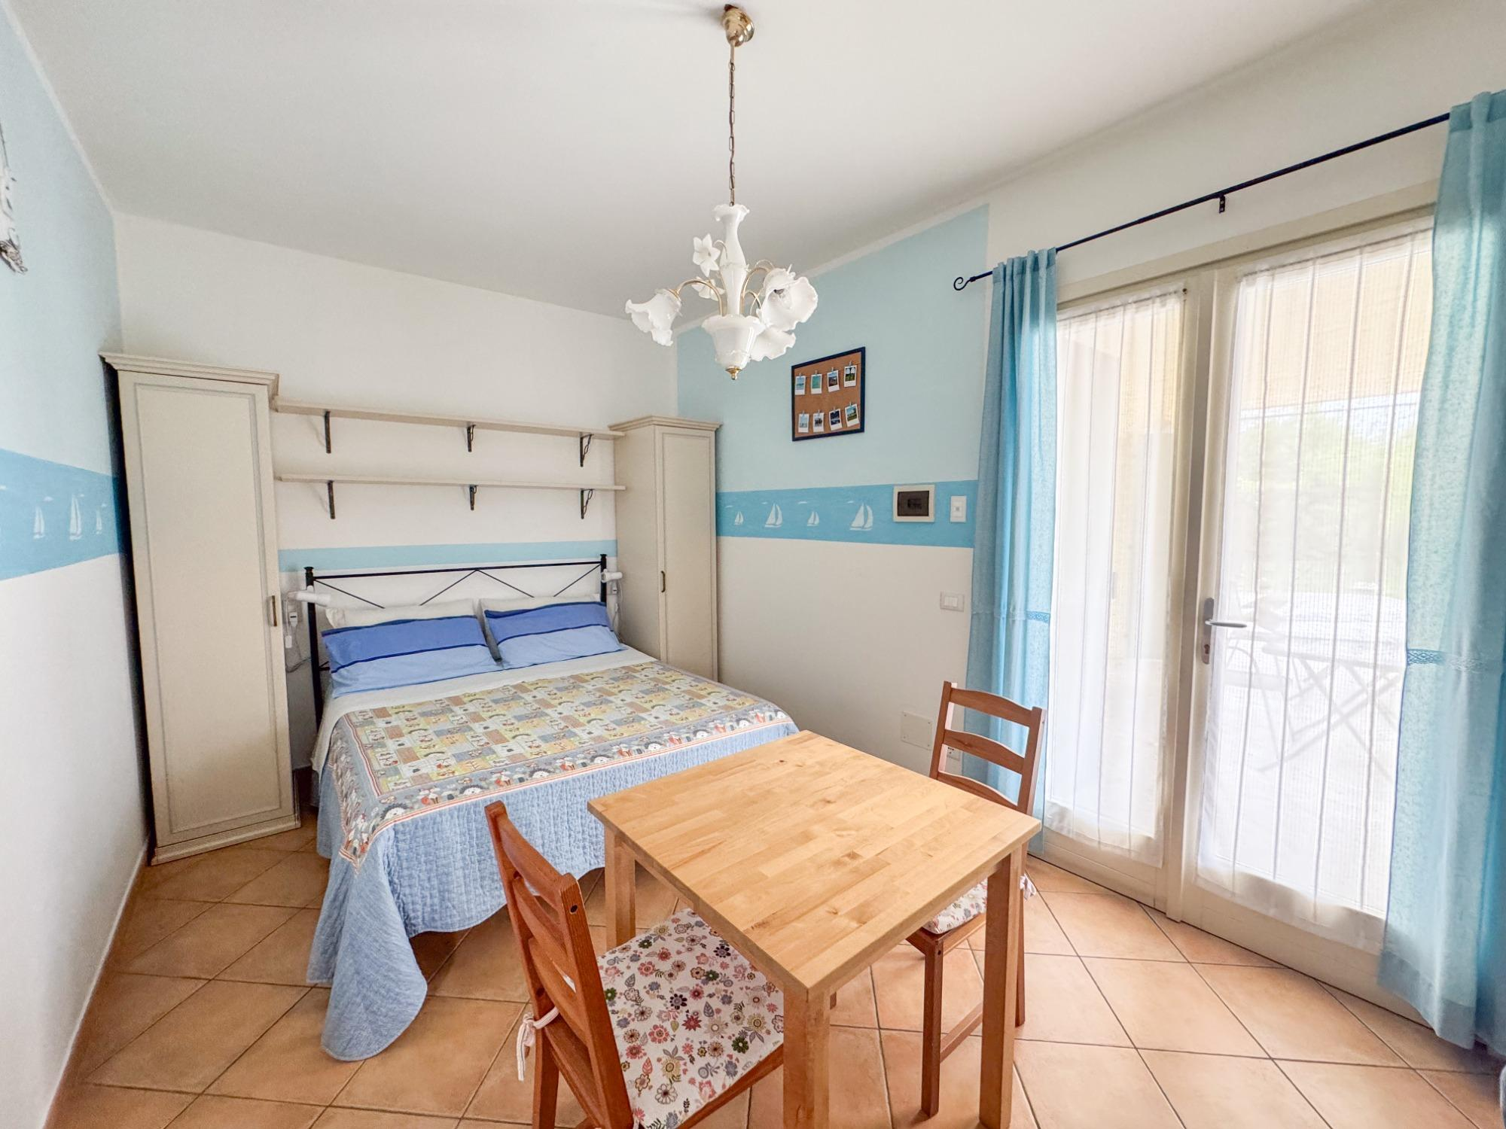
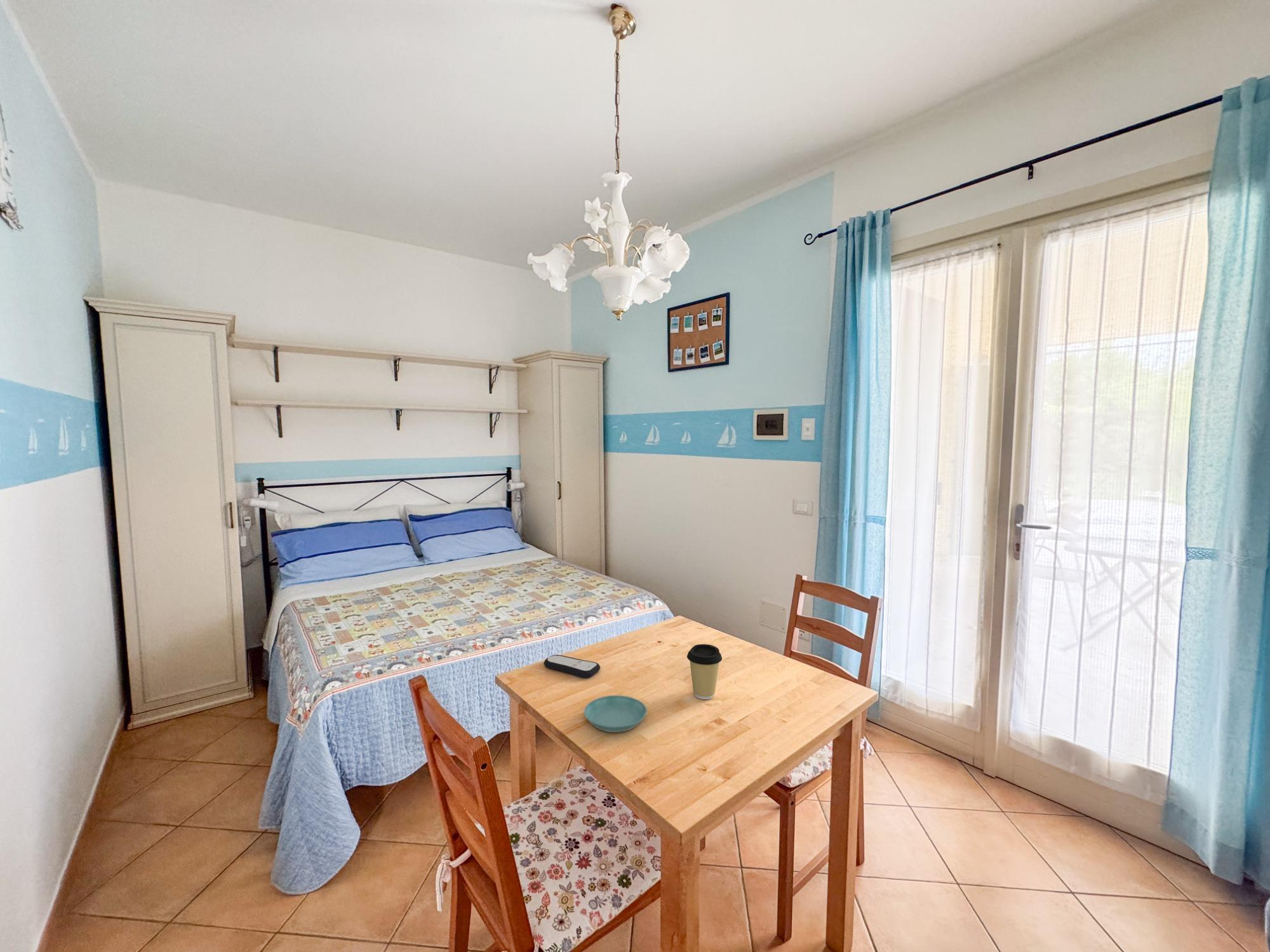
+ saucer [584,695,648,733]
+ coffee cup [686,644,723,700]
+ remote control [544,654,601,678]
